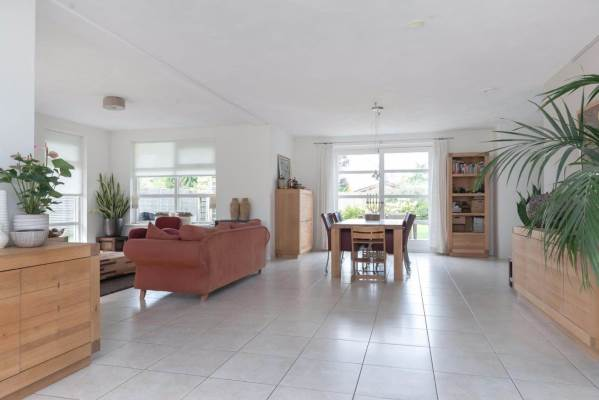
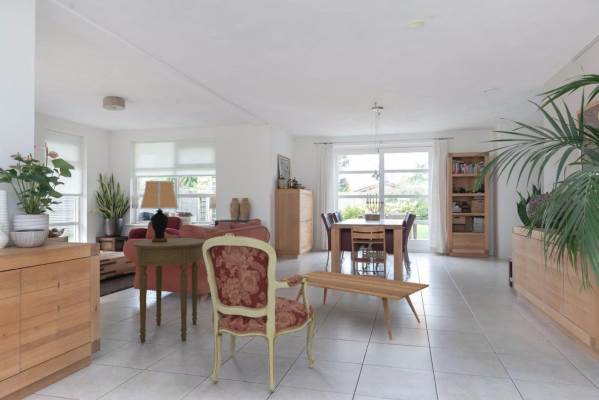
+ side table [132,237,207,343]
+ table lamp [139,180,179,242]
+ armchair [202,232,316,393]
+ coffee table [280,270,430,341]
